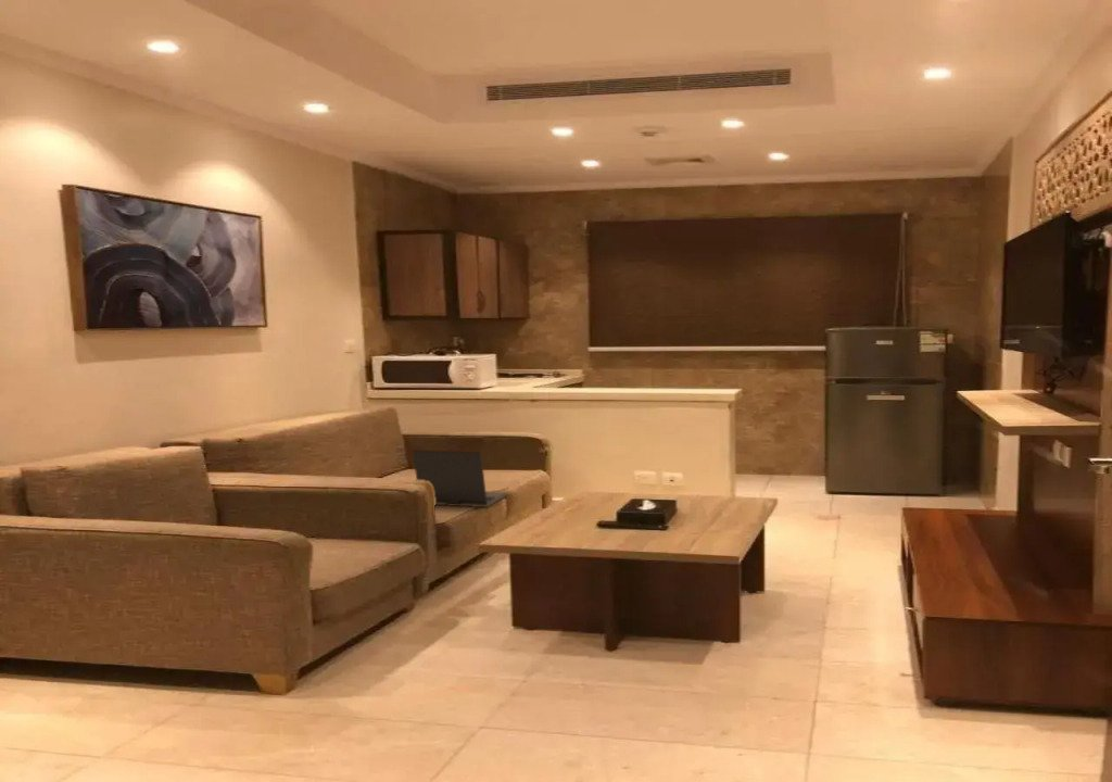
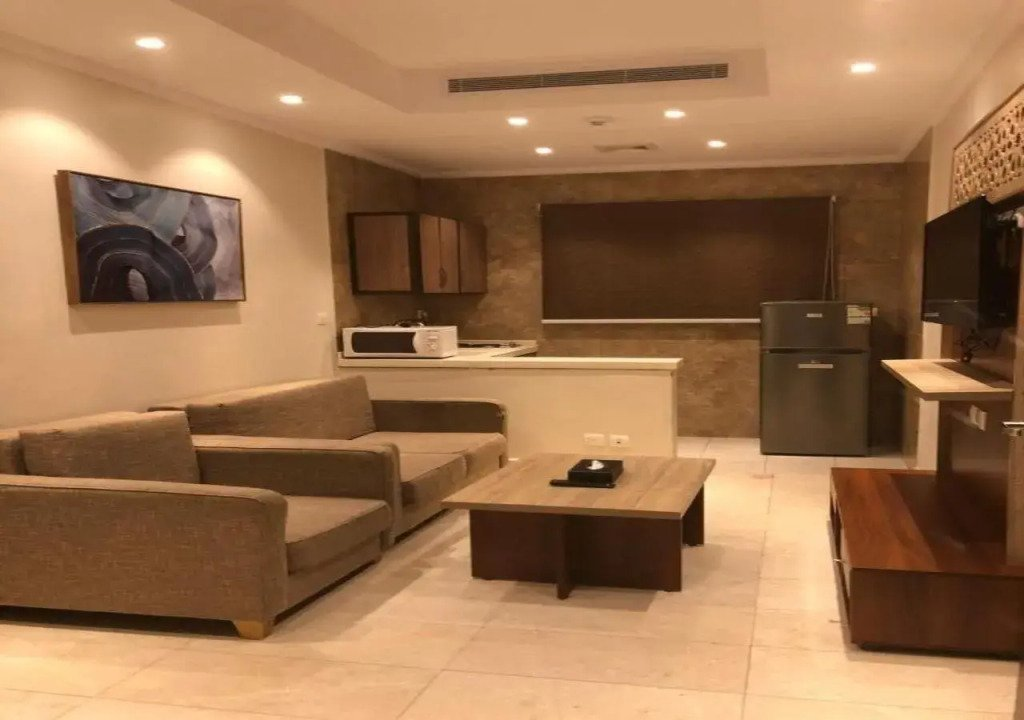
- laptop [412,449,508,508]
